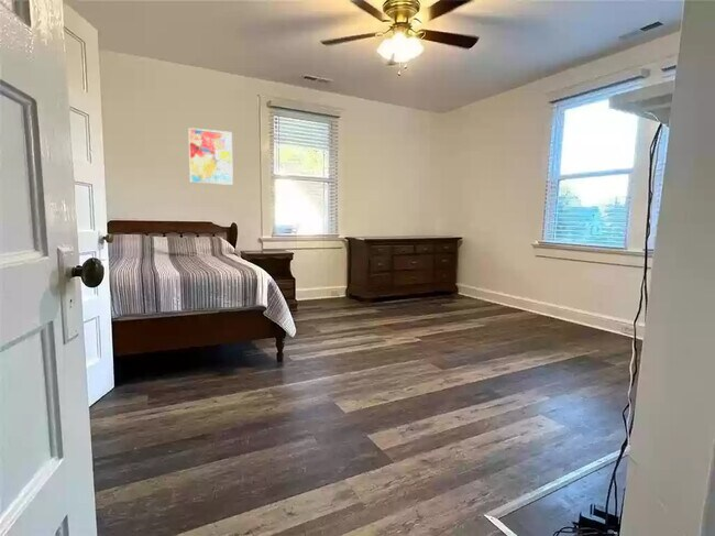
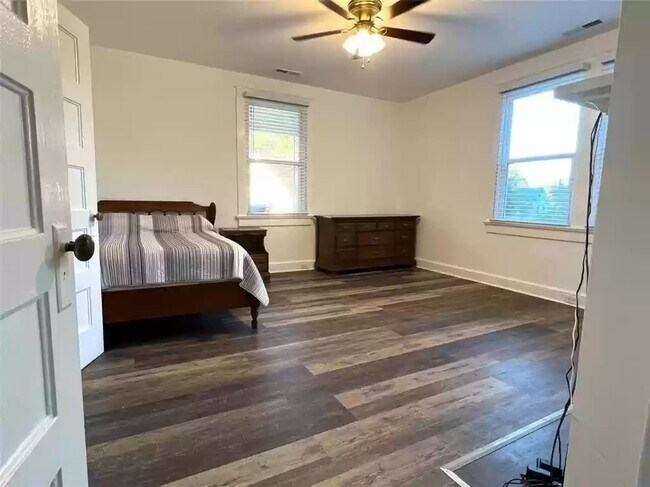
- wall art [187,127,234,186]
